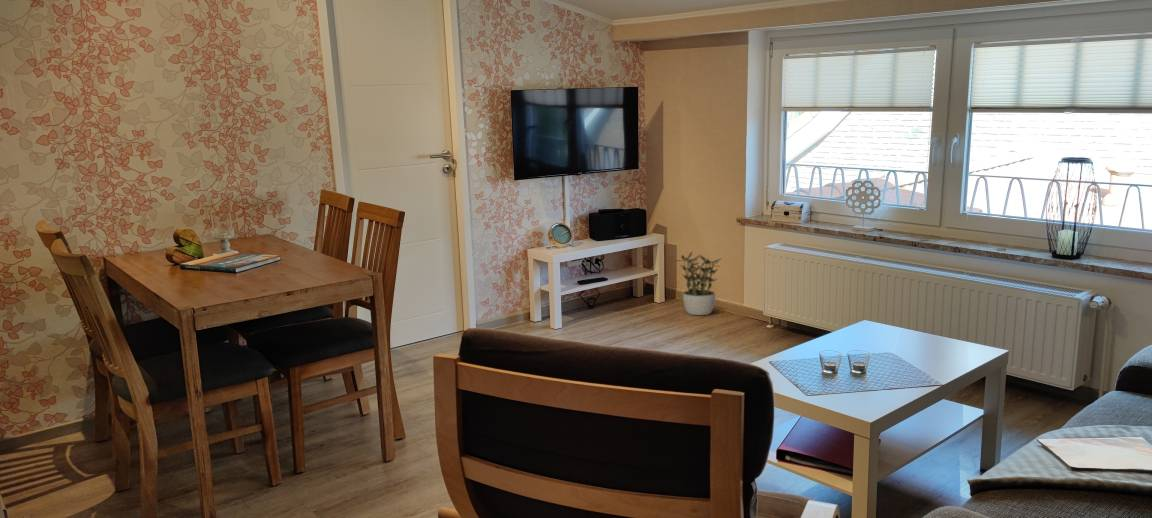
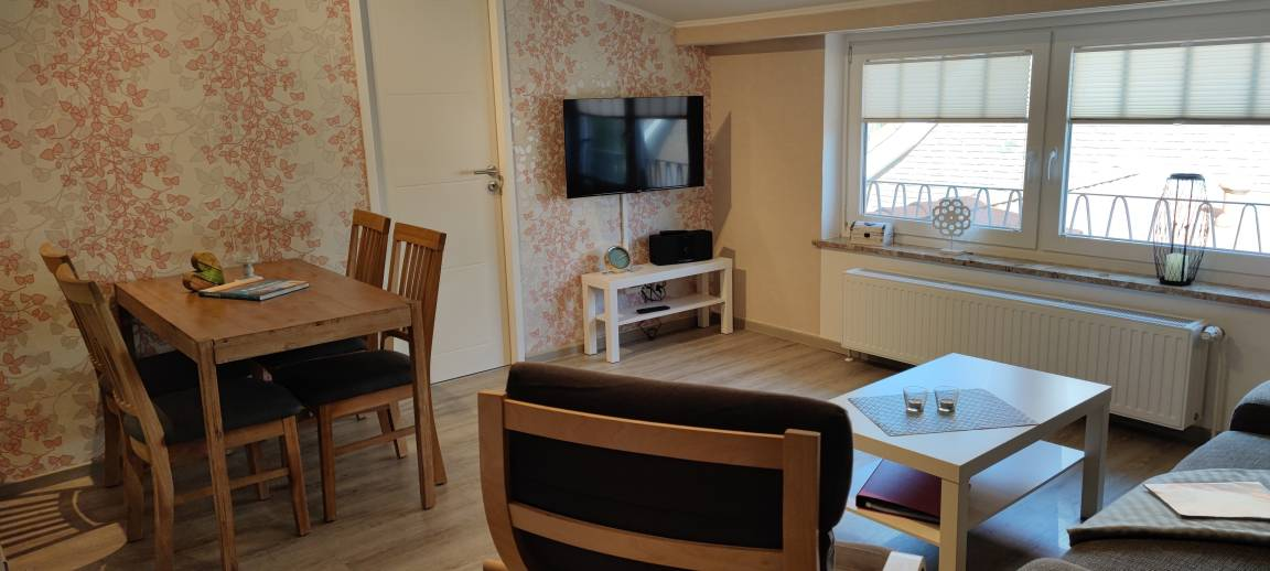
- potted plant [676,251,723,316]
